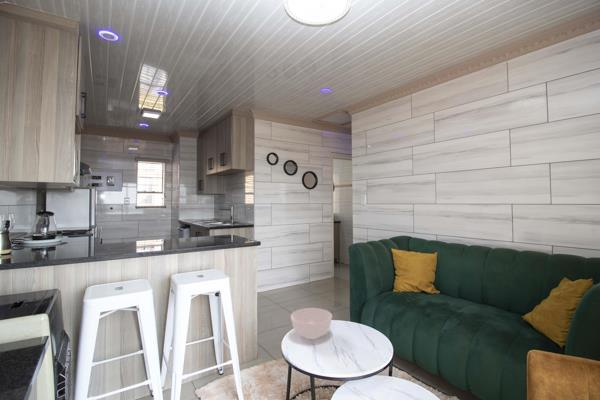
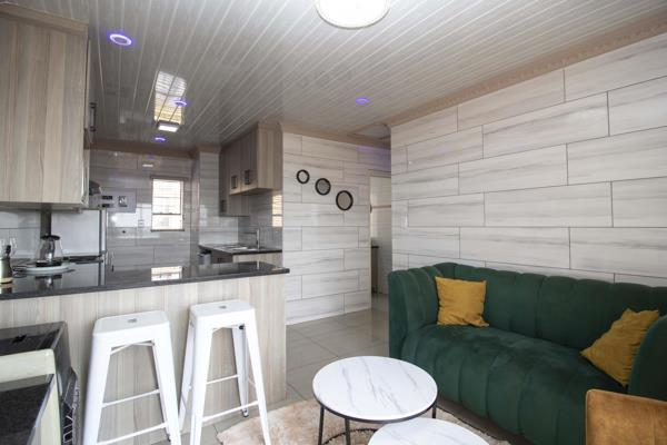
- bowl [290,307,333,340]
